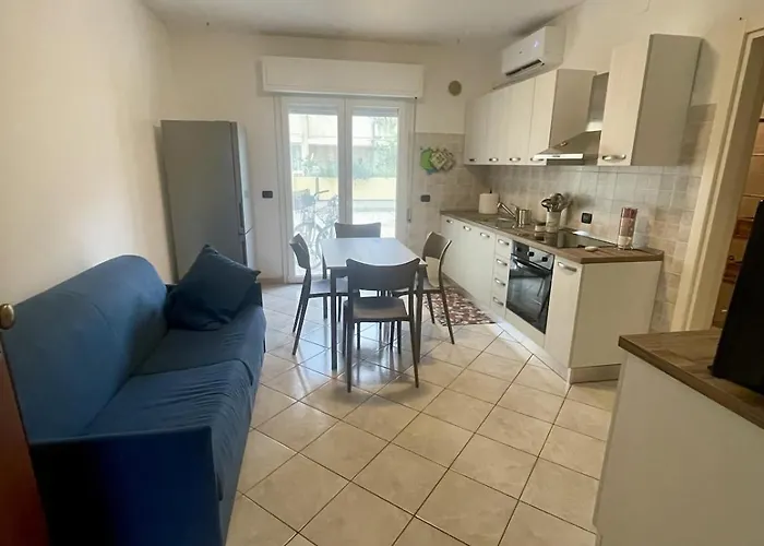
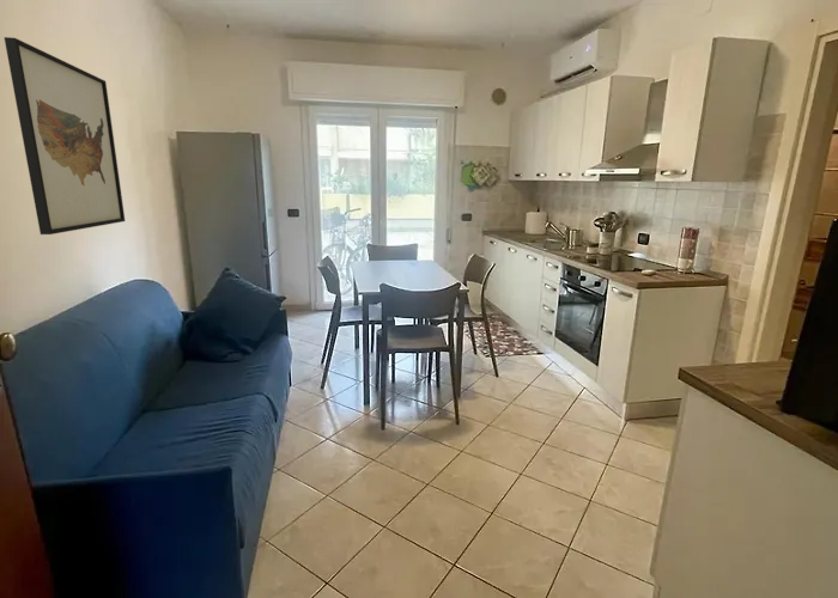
+ wall art [4,36,126,236]
